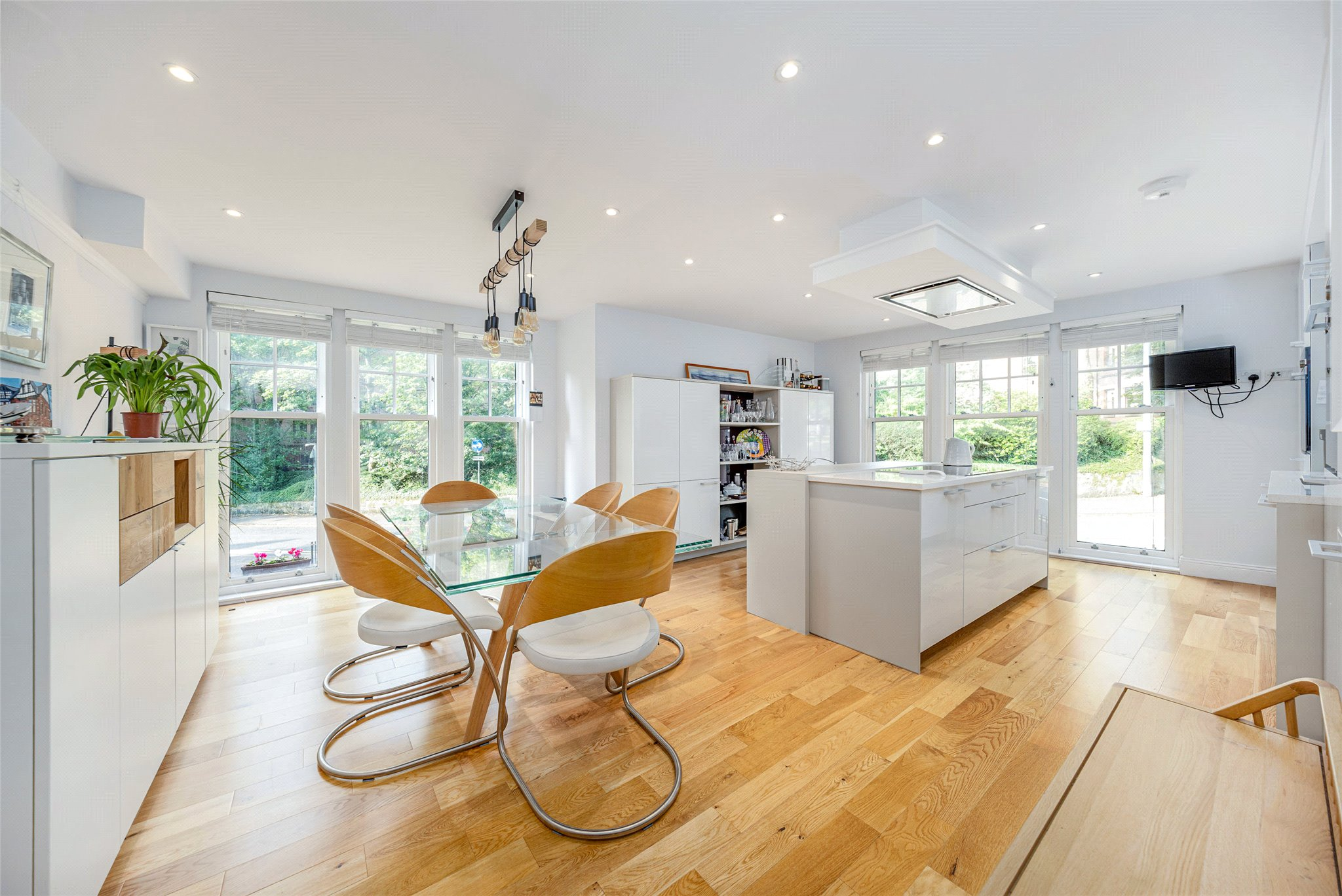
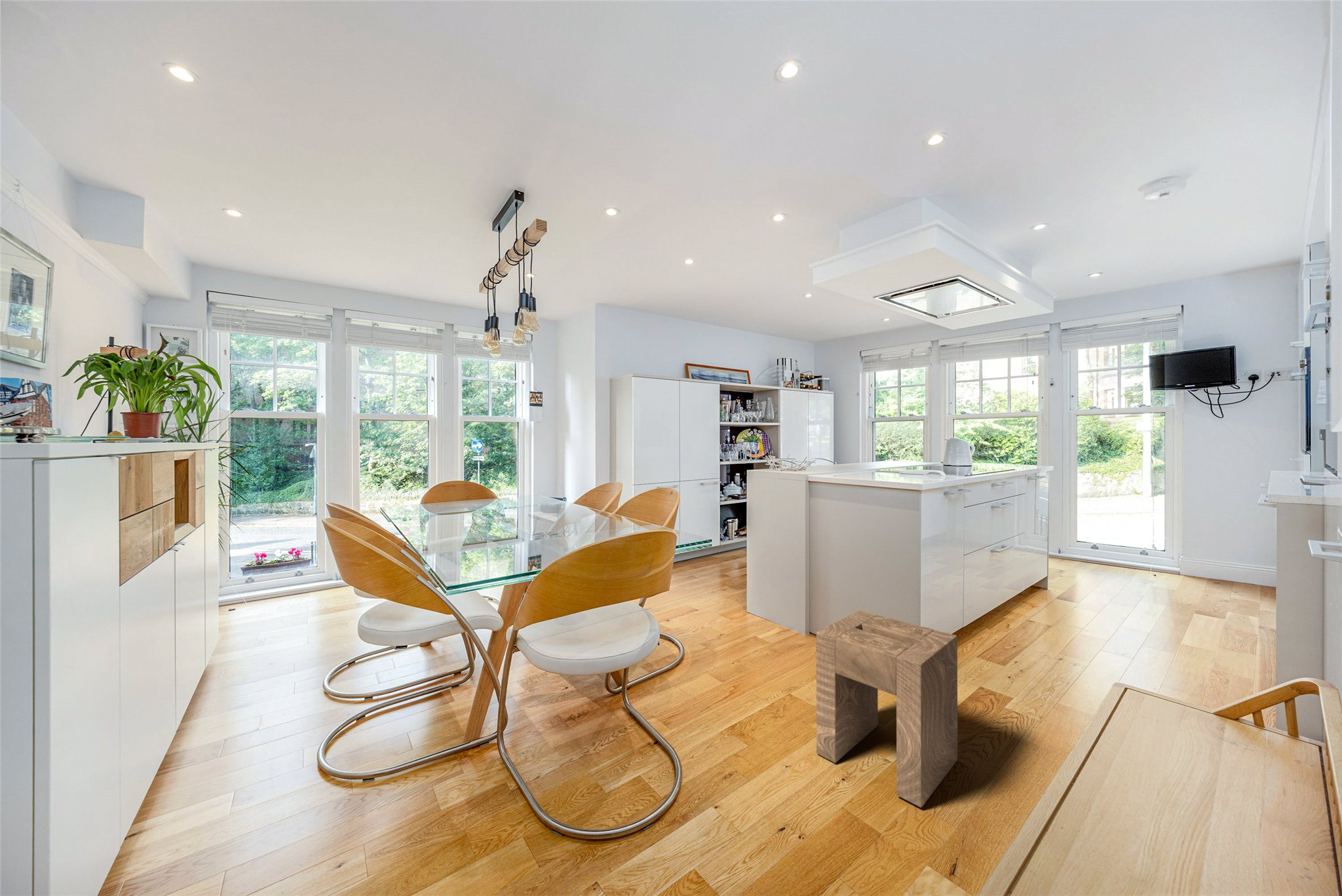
+ stool [816,610,958,808]
